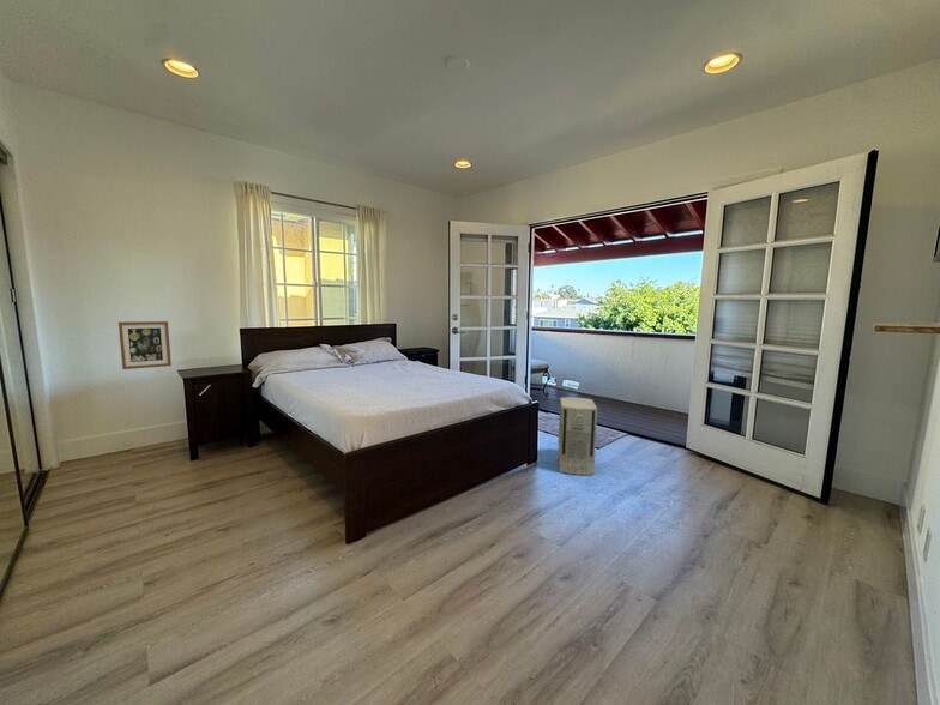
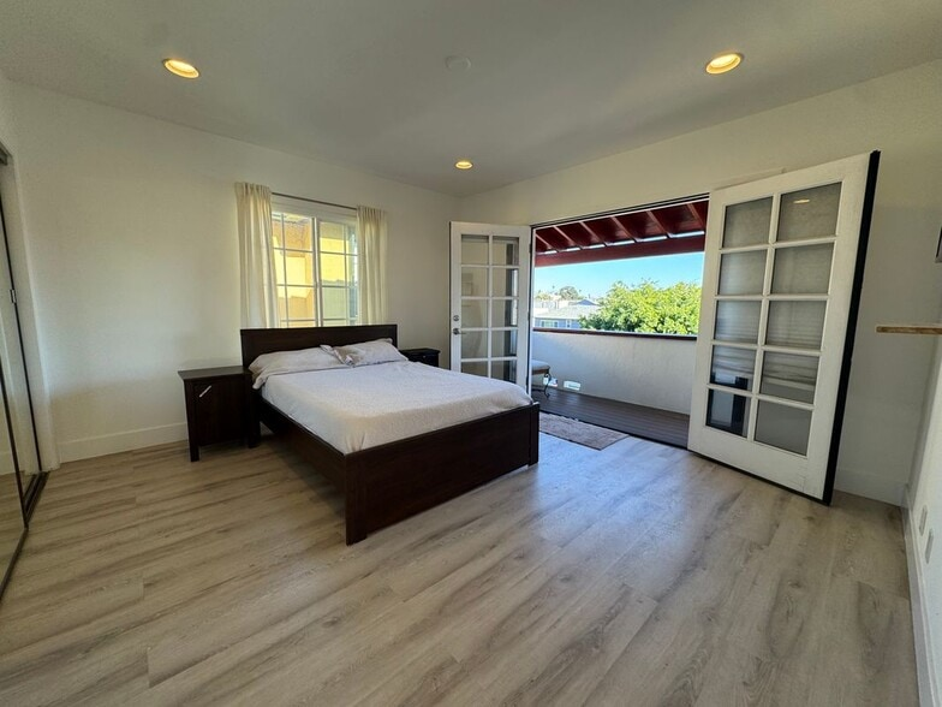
- wall art [118,320,173,370]
- air purifier [556,396,598,476]
